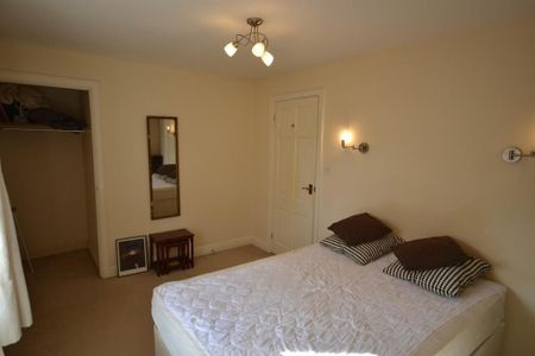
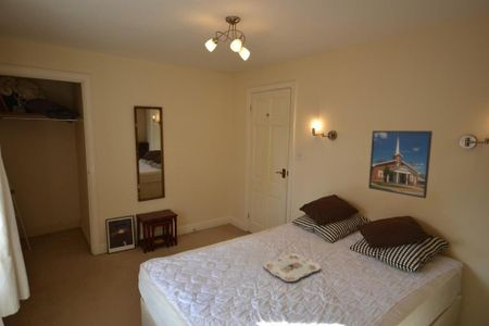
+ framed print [367,129,434,199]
+ serving tray [263,252,322,283]
